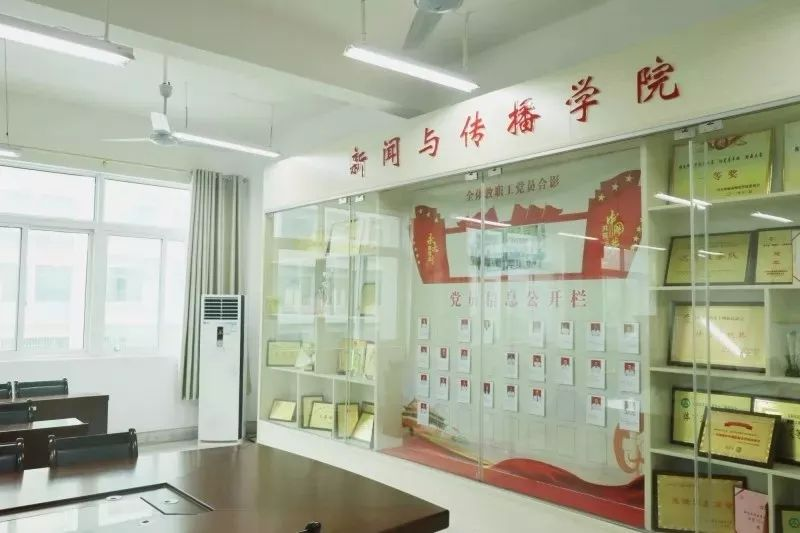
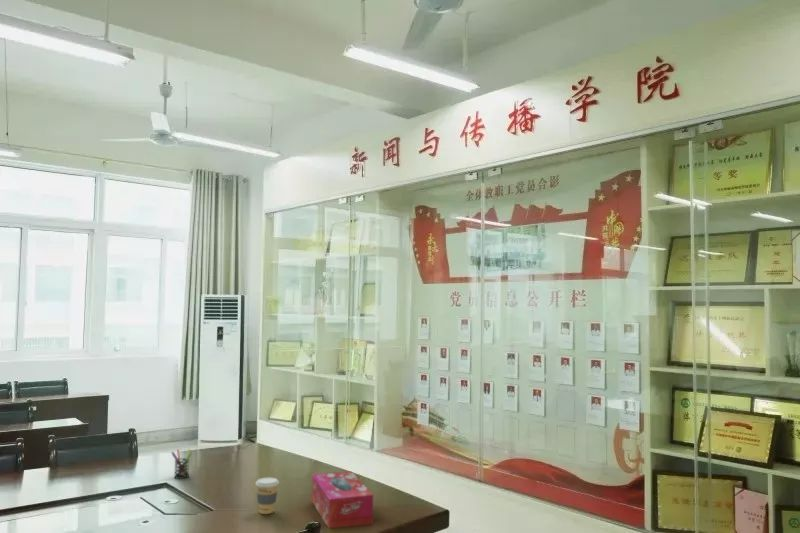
+ coffee cup [255,476,280,515]
+ tissue box [310,470,374,529]
+ pen holder [170,448,193,480]
